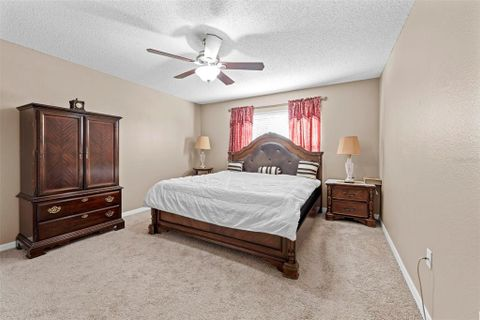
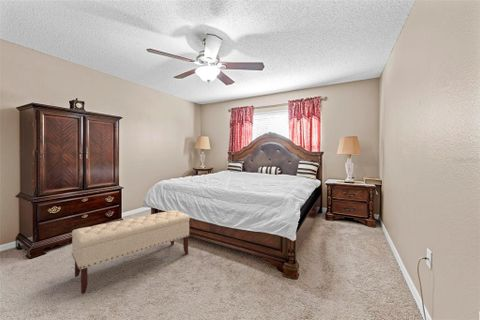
+ bench [71,209,191,295]
